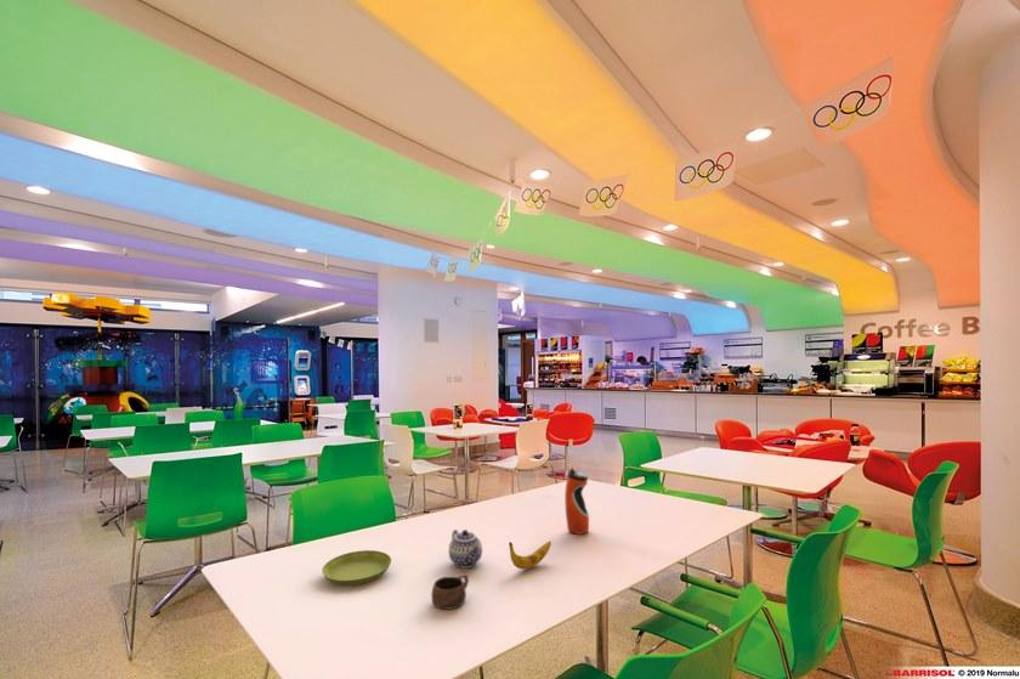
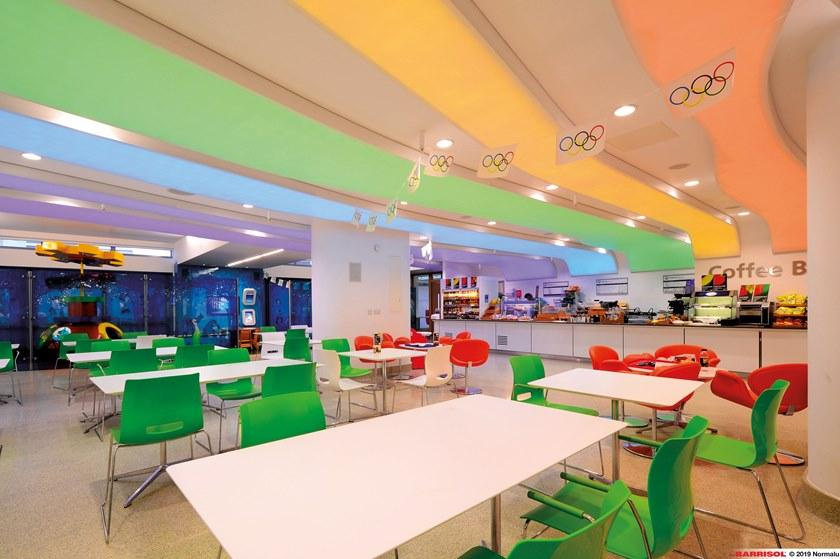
- saucer [321,549,392,587]
- water bottle [563,465,590,536]
- teapot [448,528,483,568]
- cup [431,572,470,611]
- banana [508,541,552,571]
